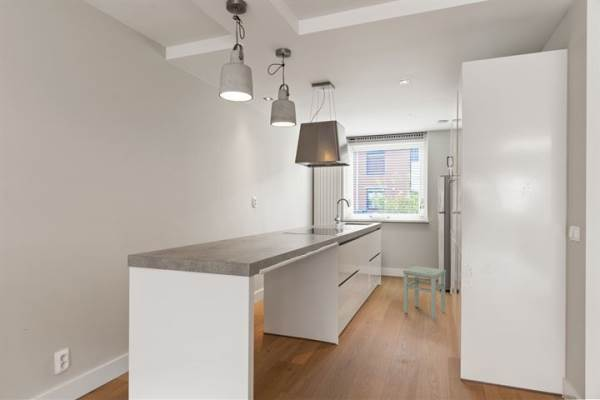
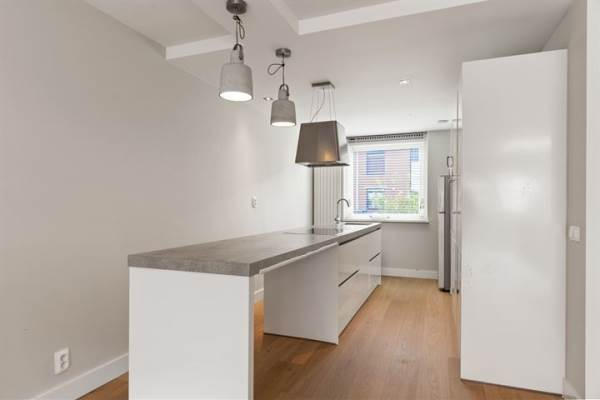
- stool [402,265,447,320]
